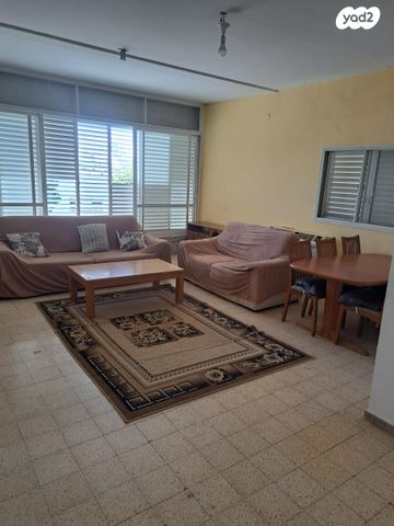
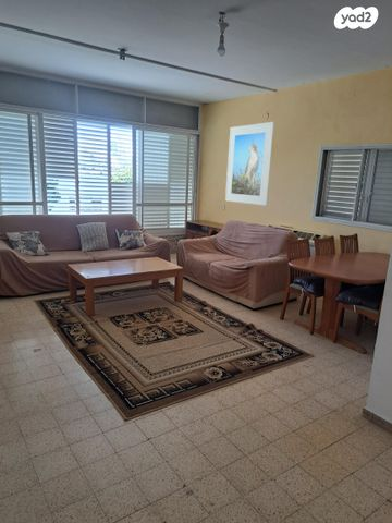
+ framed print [224,121,274,207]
